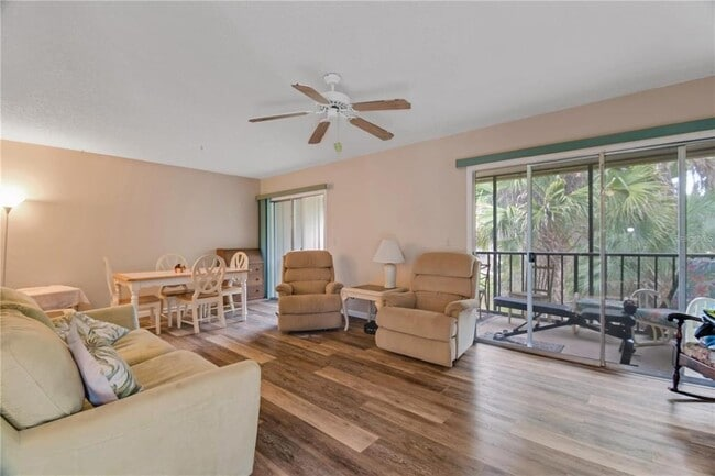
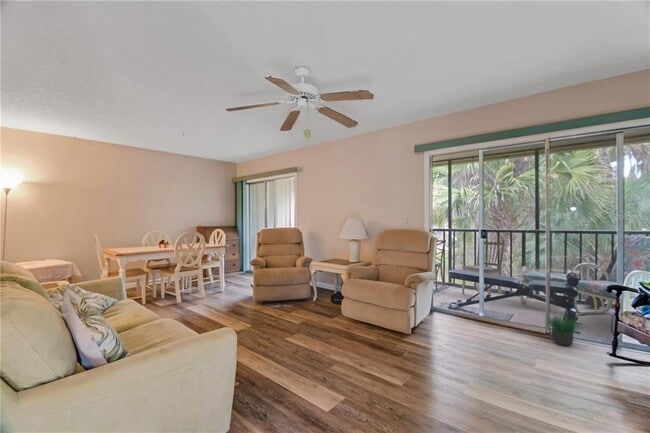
+ potted plant [541,307,585,347]
